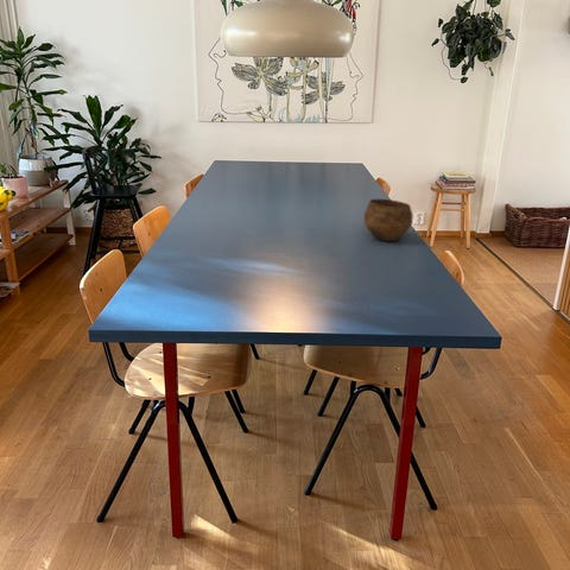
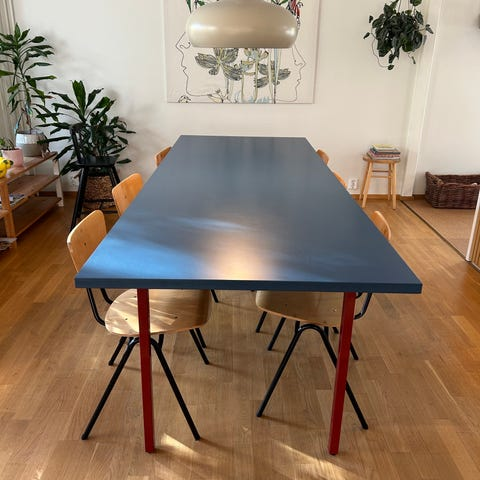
- bowl [363,198,414,242]
